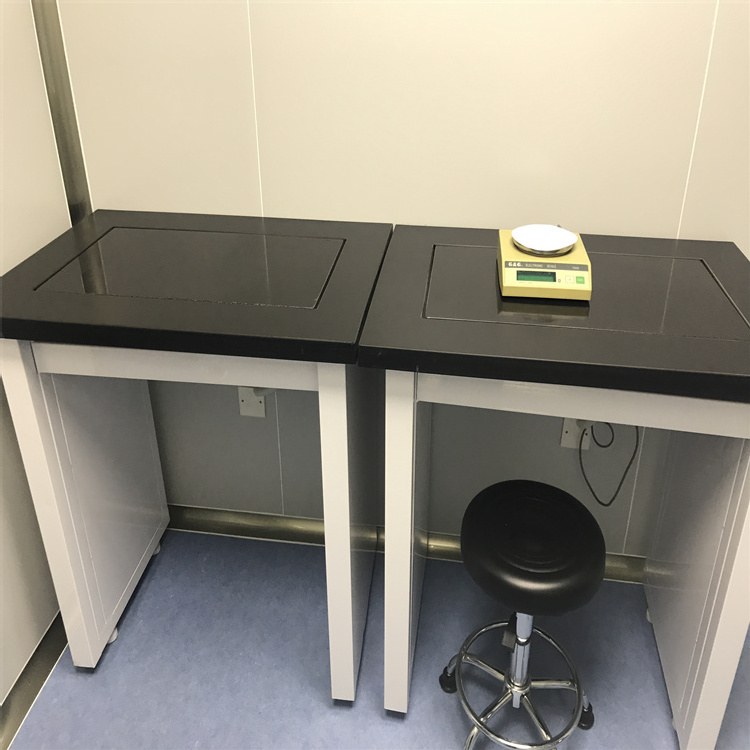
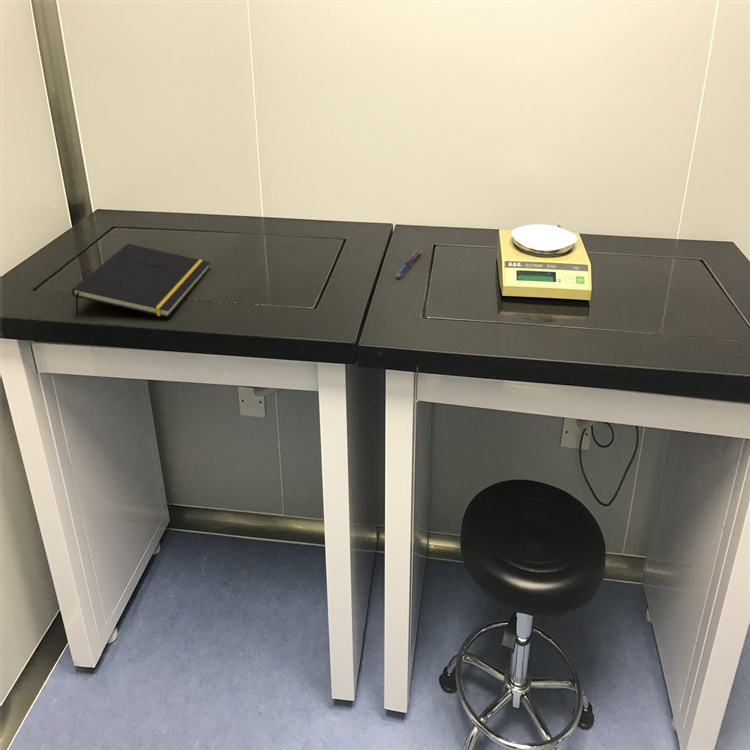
+ notepad [71,243,211,318]
+ pen [394,248,423,279]
